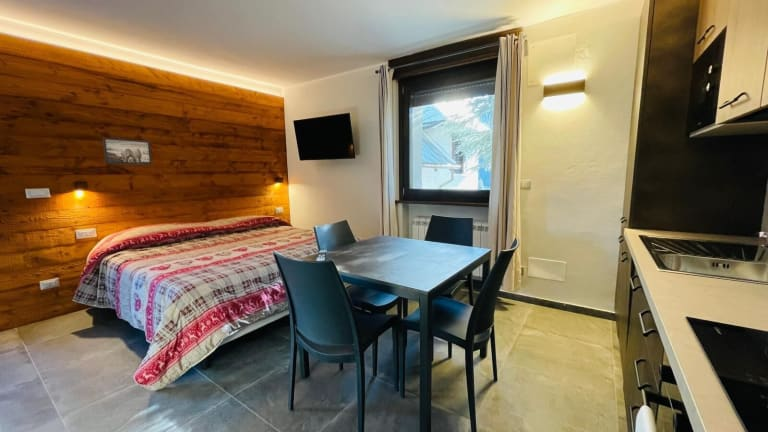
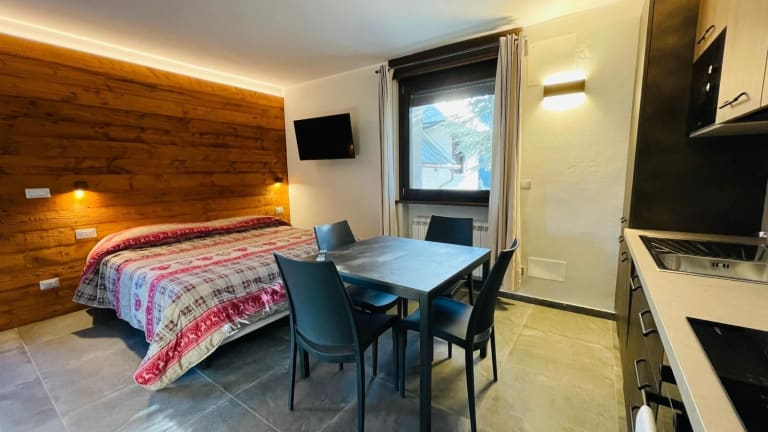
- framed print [102,137,153,166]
